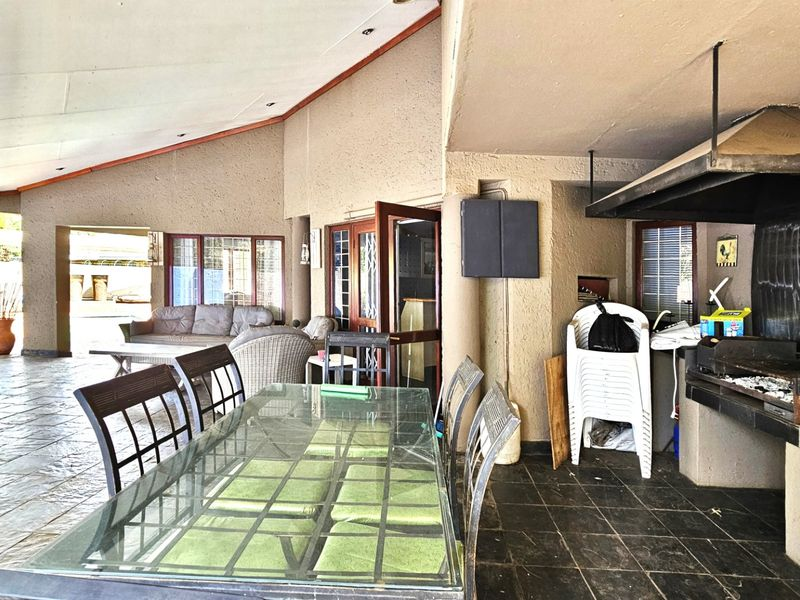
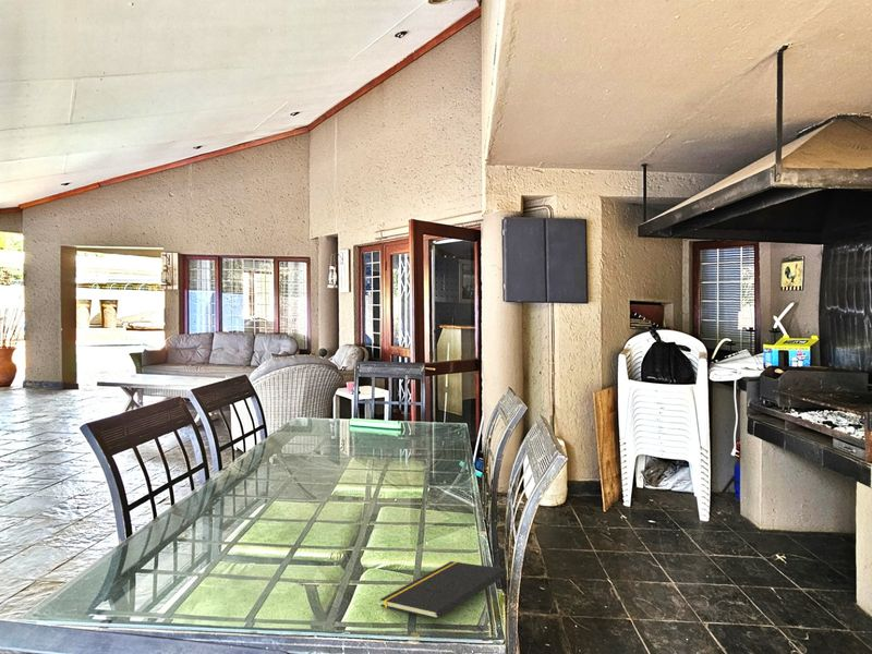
+ notepad [379,560,509,620]
